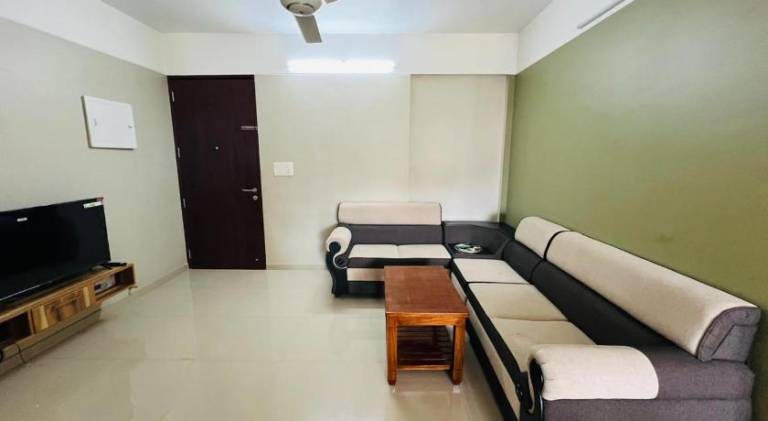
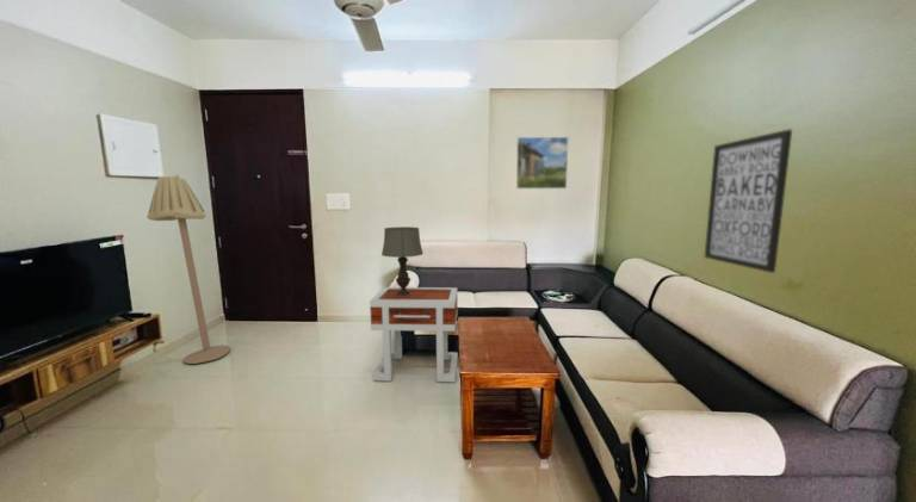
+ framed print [515,136,570,190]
+ side table [369,286,459,384]
+ floor lamp [146,174,231,365]
+ table lamp [380,225,425,296]
+ wall art [704,129,793,274]
